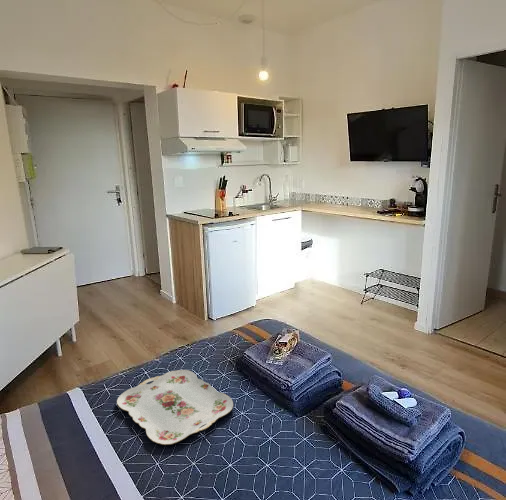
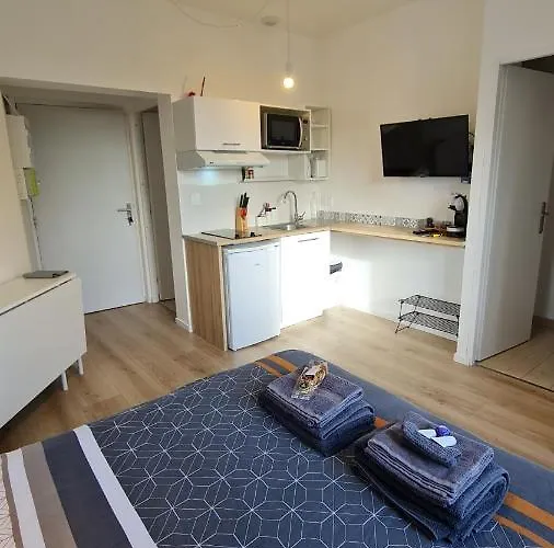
- serving tray [116,369,234,446]
